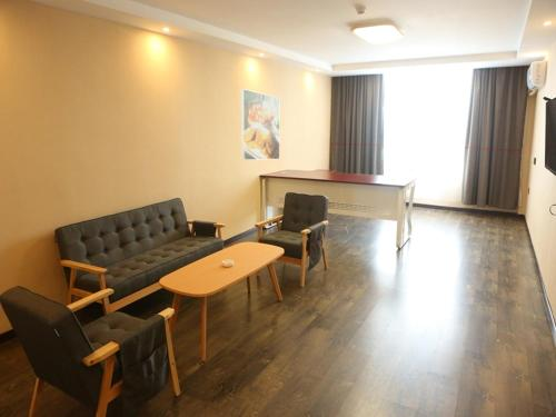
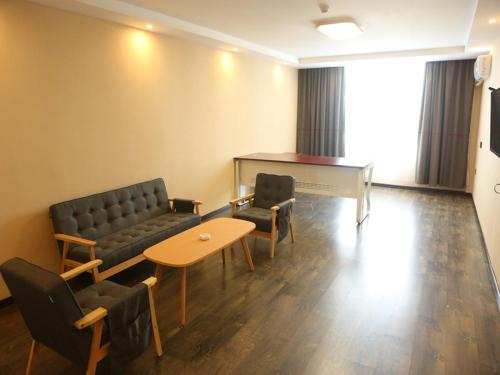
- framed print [240,88,280,161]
